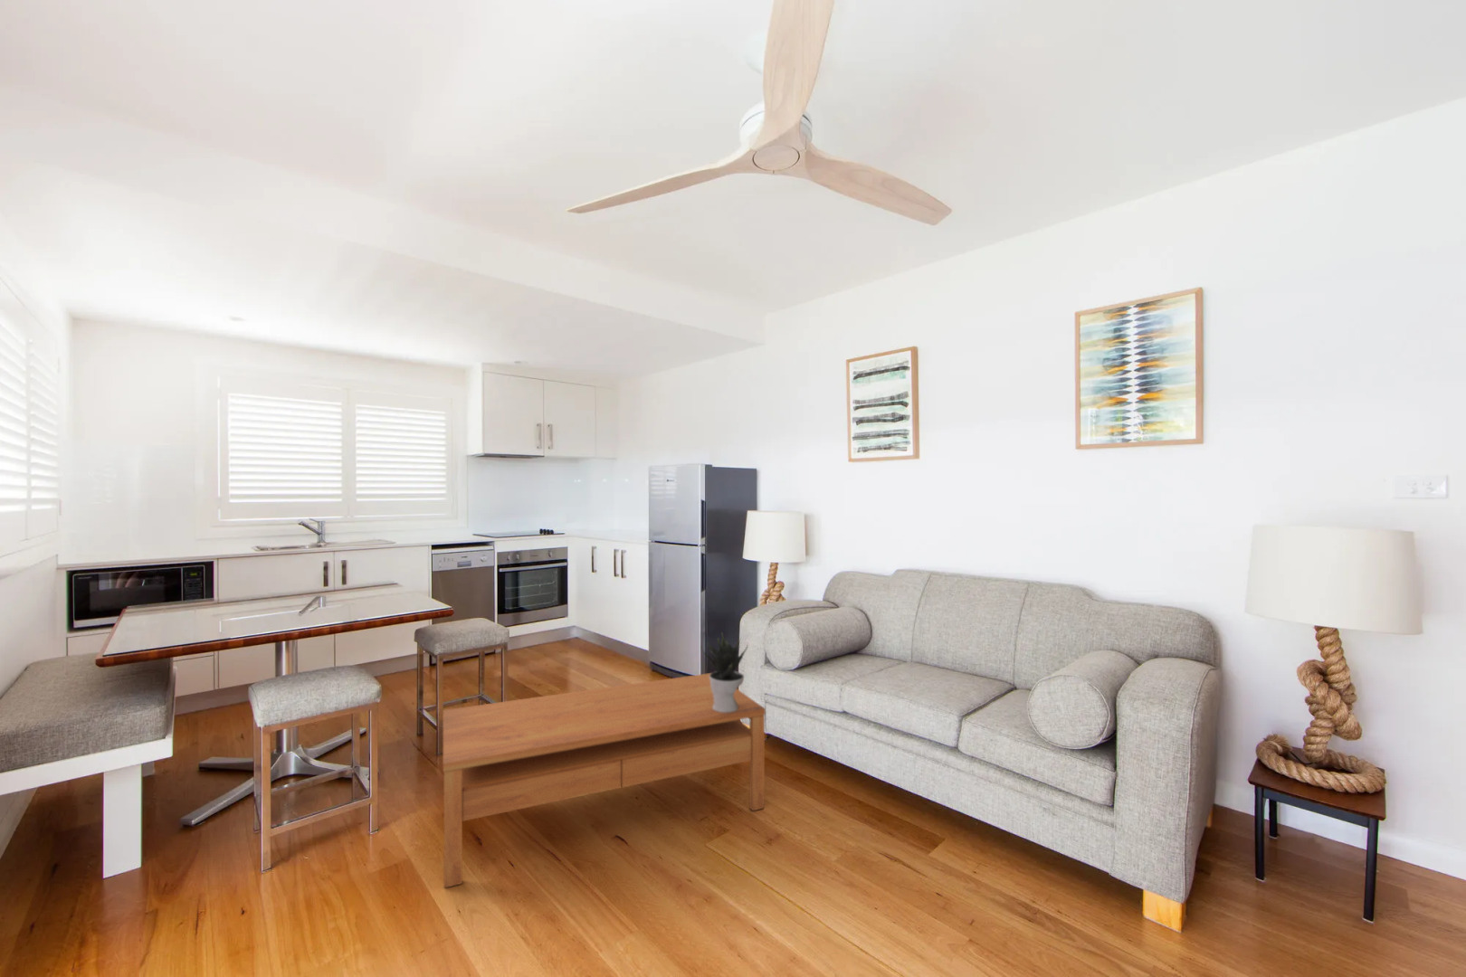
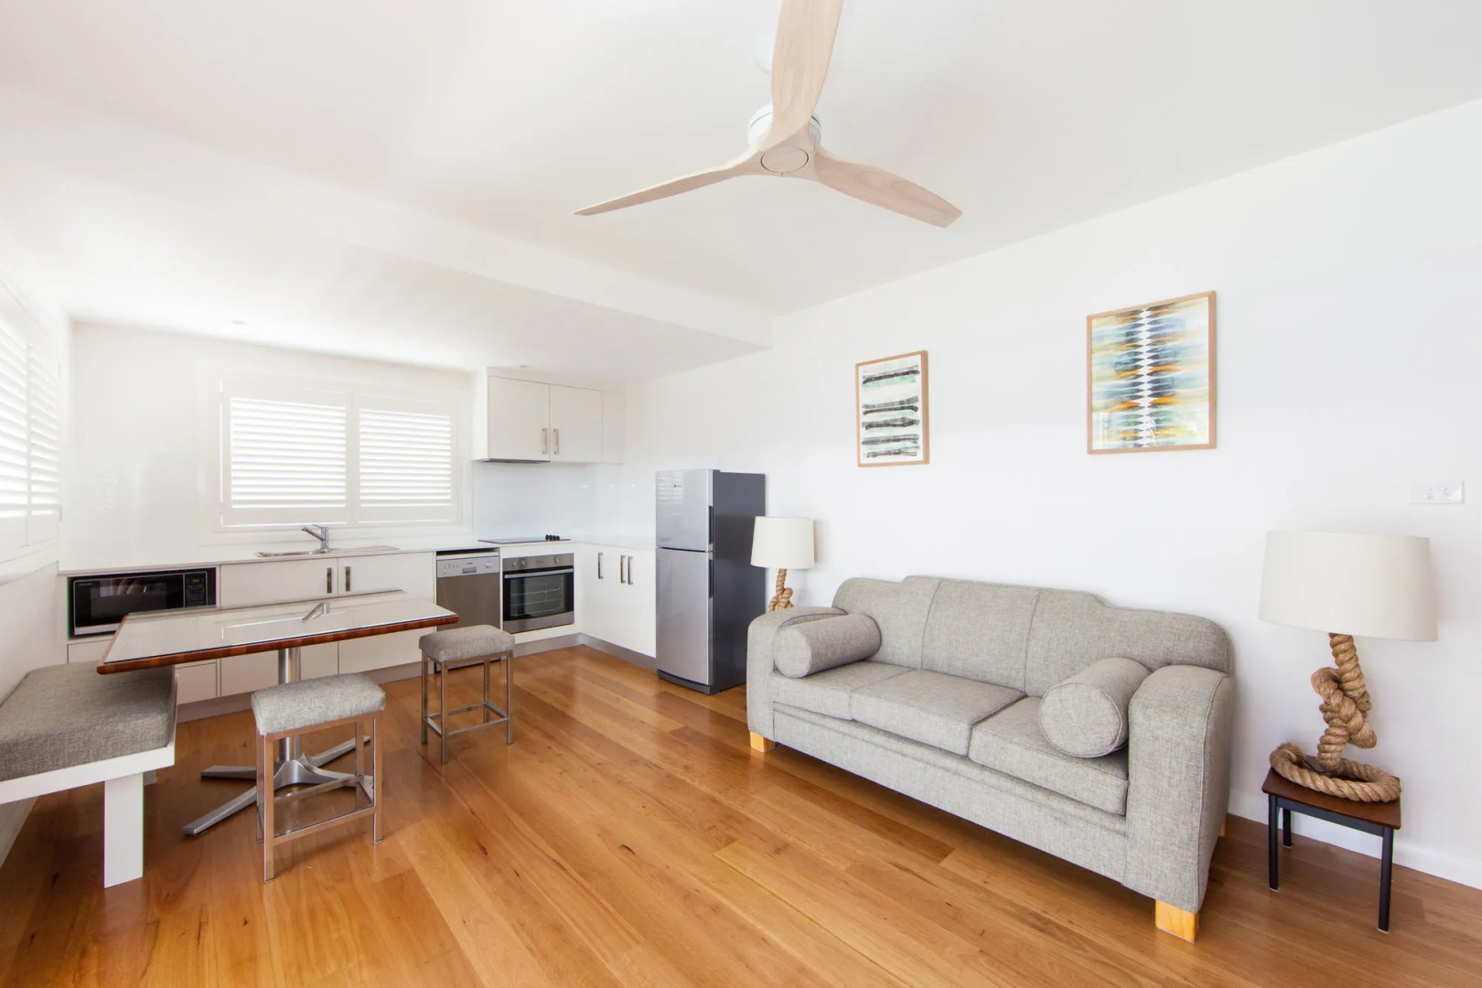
- coffee table [443,672,767,889]
- potted plant [700,631,749,712]
